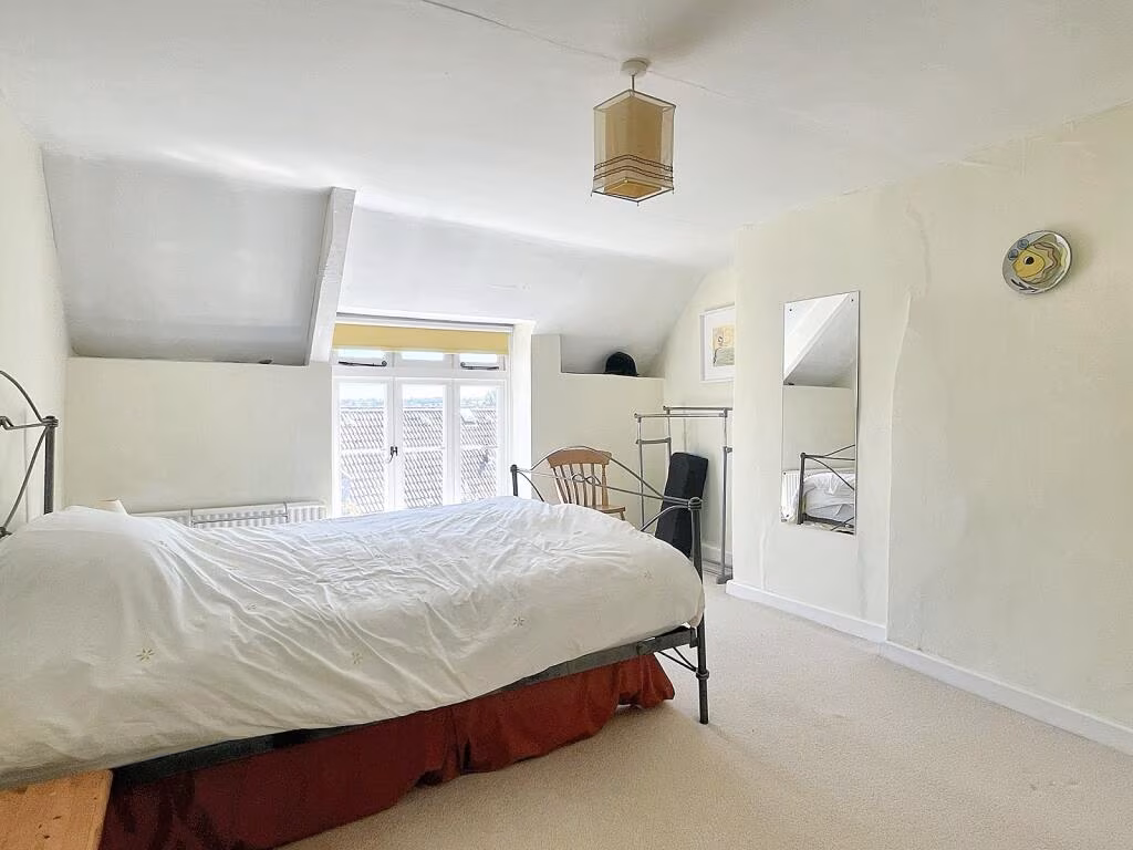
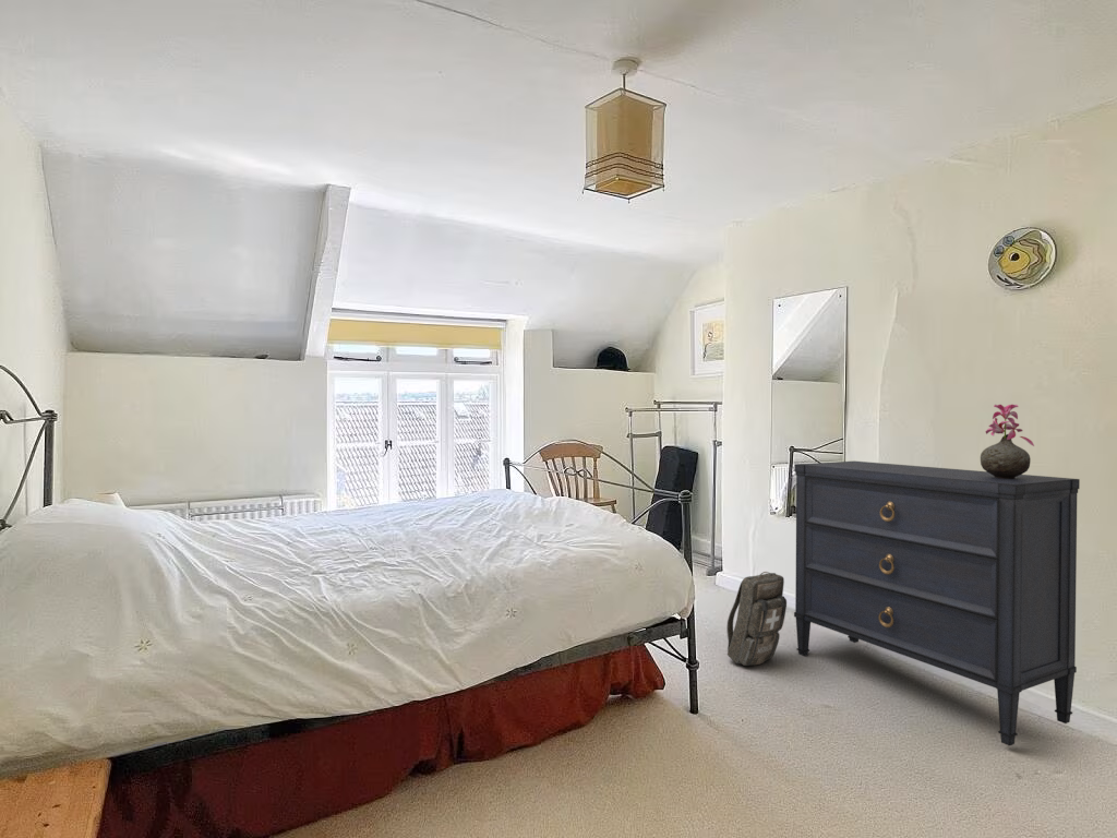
+ dresser [793,460,1081,747]
+ vase [980,404,1035,479]
+ backpack [725,571,788,667]
